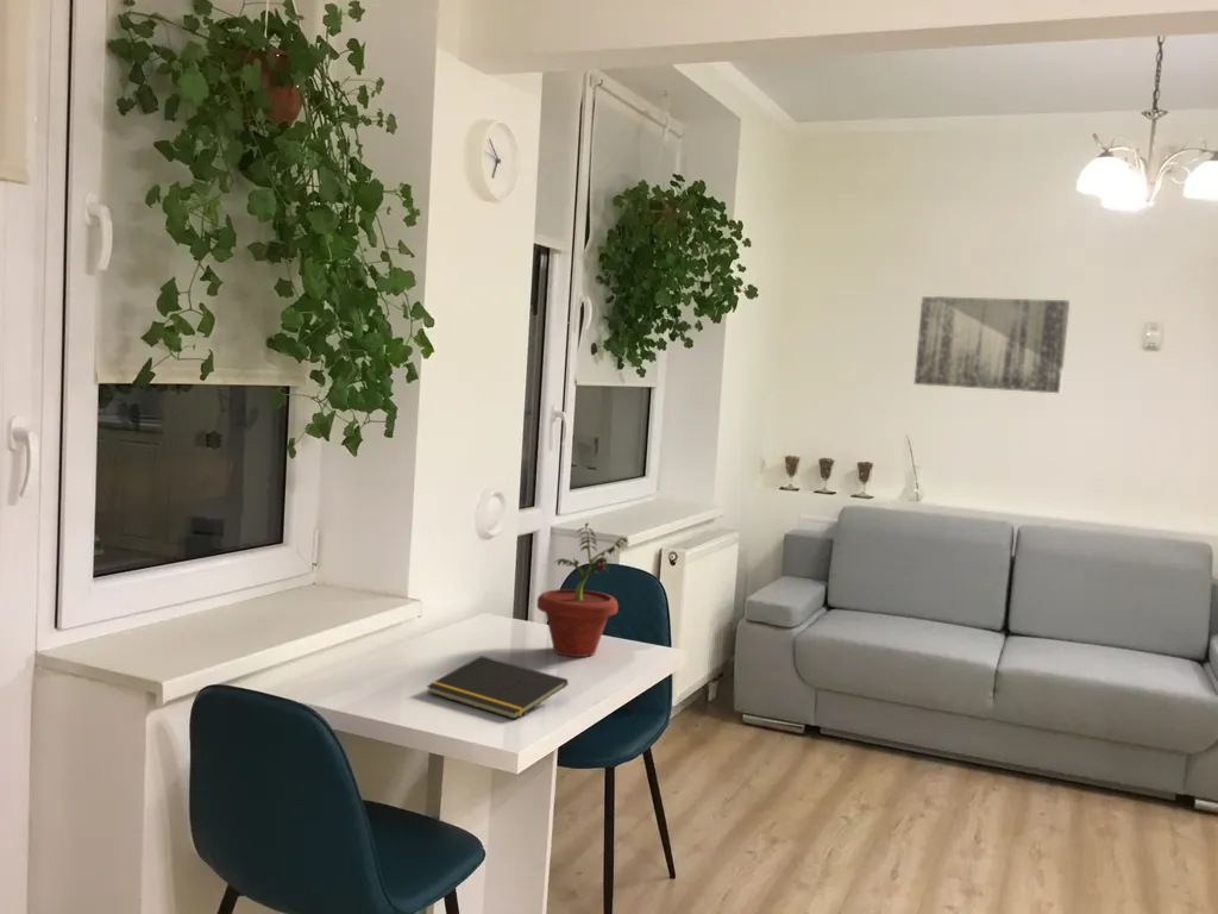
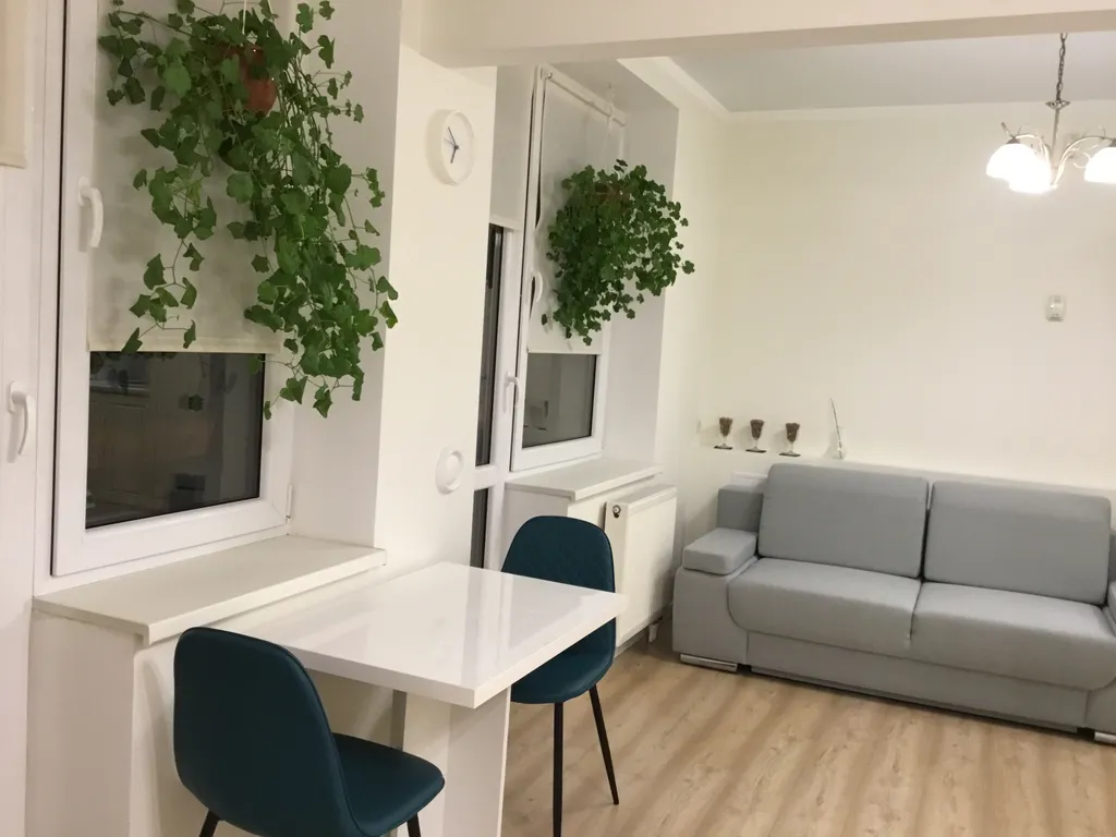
- wall art [914,295,1071,394]
- notepad [426,655,569,720]
- potted plant [535,521,629,658]
